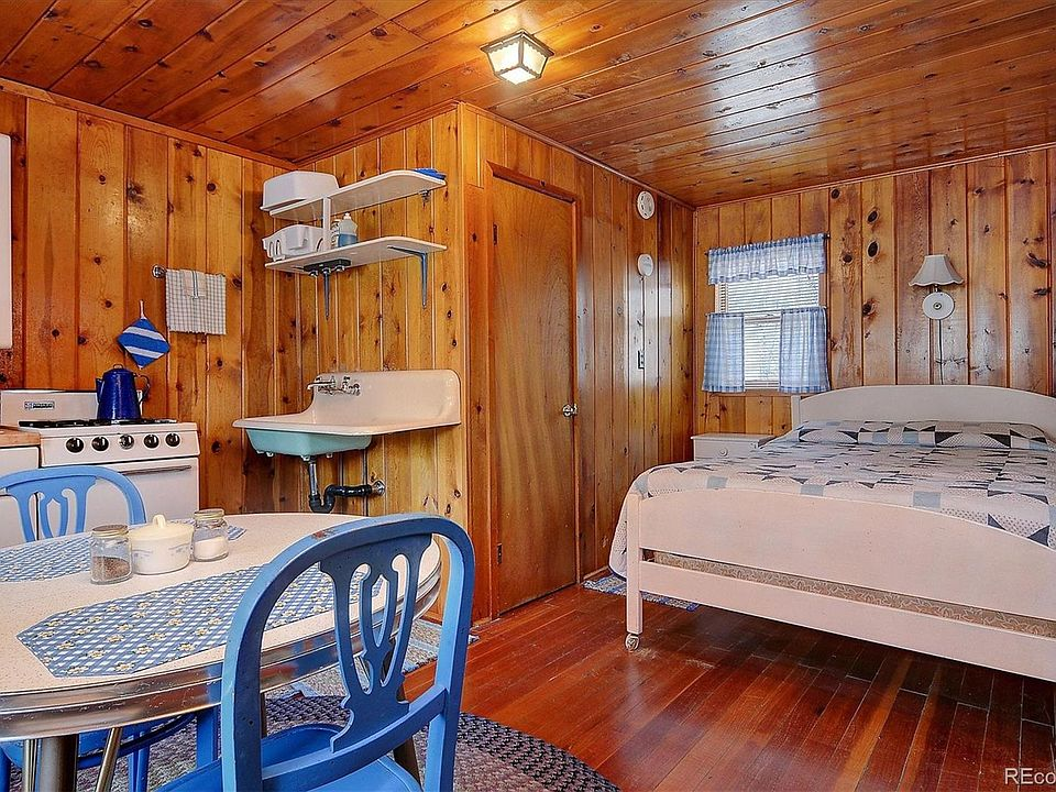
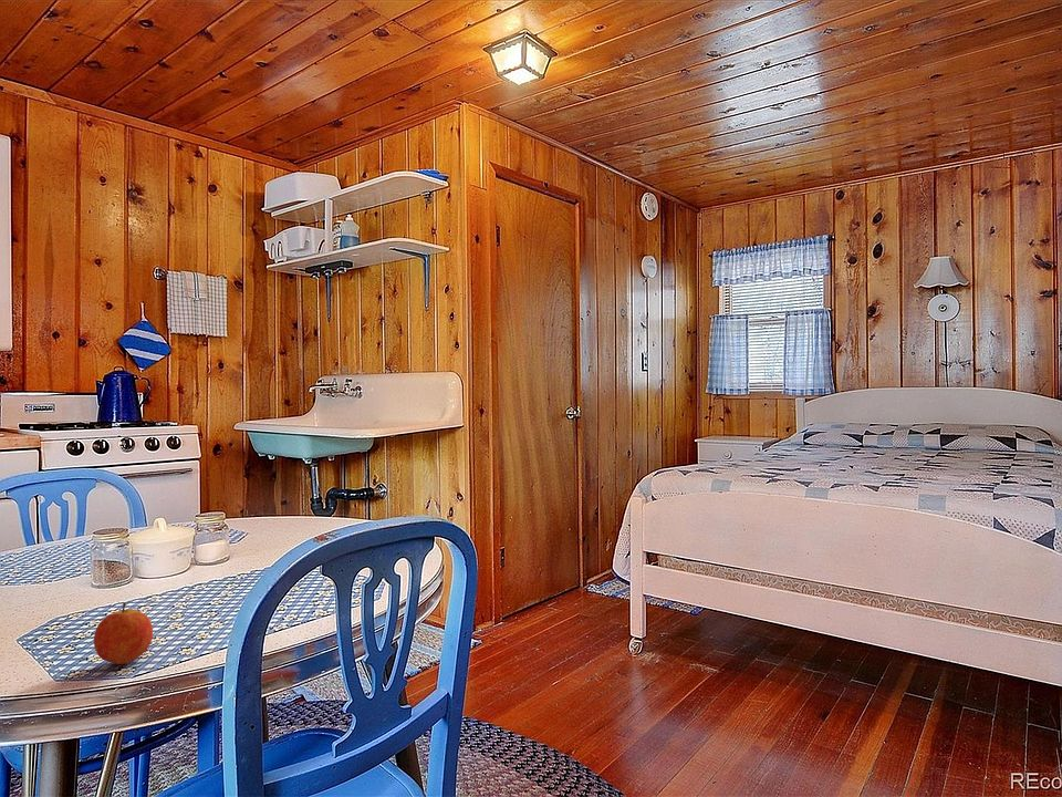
+ fruit [93,602,154,665]
